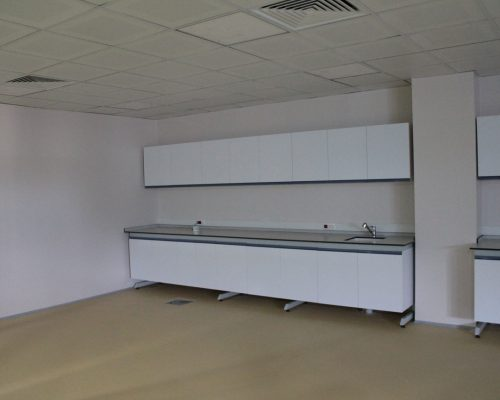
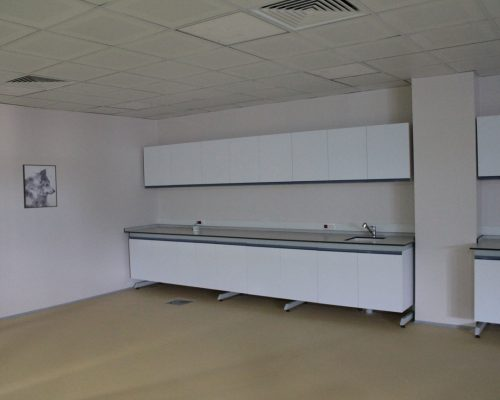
+ wall art [22,164,58,209]
